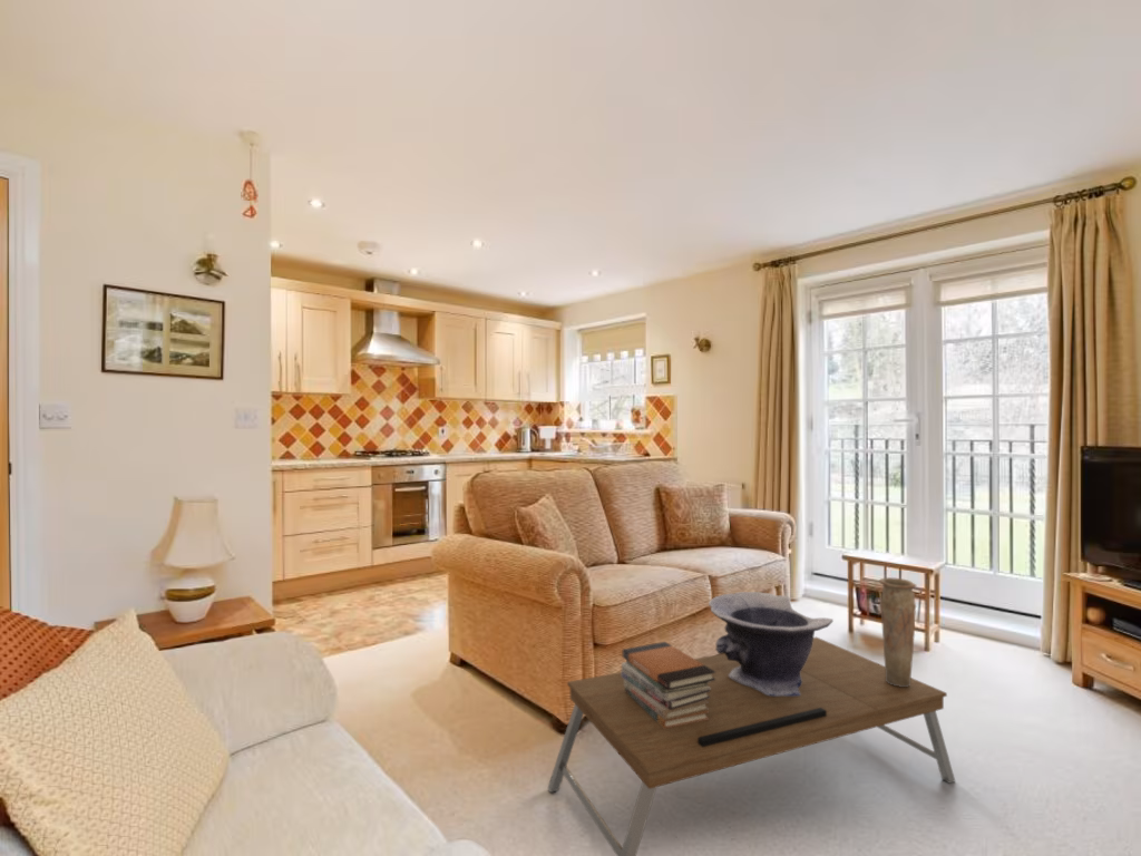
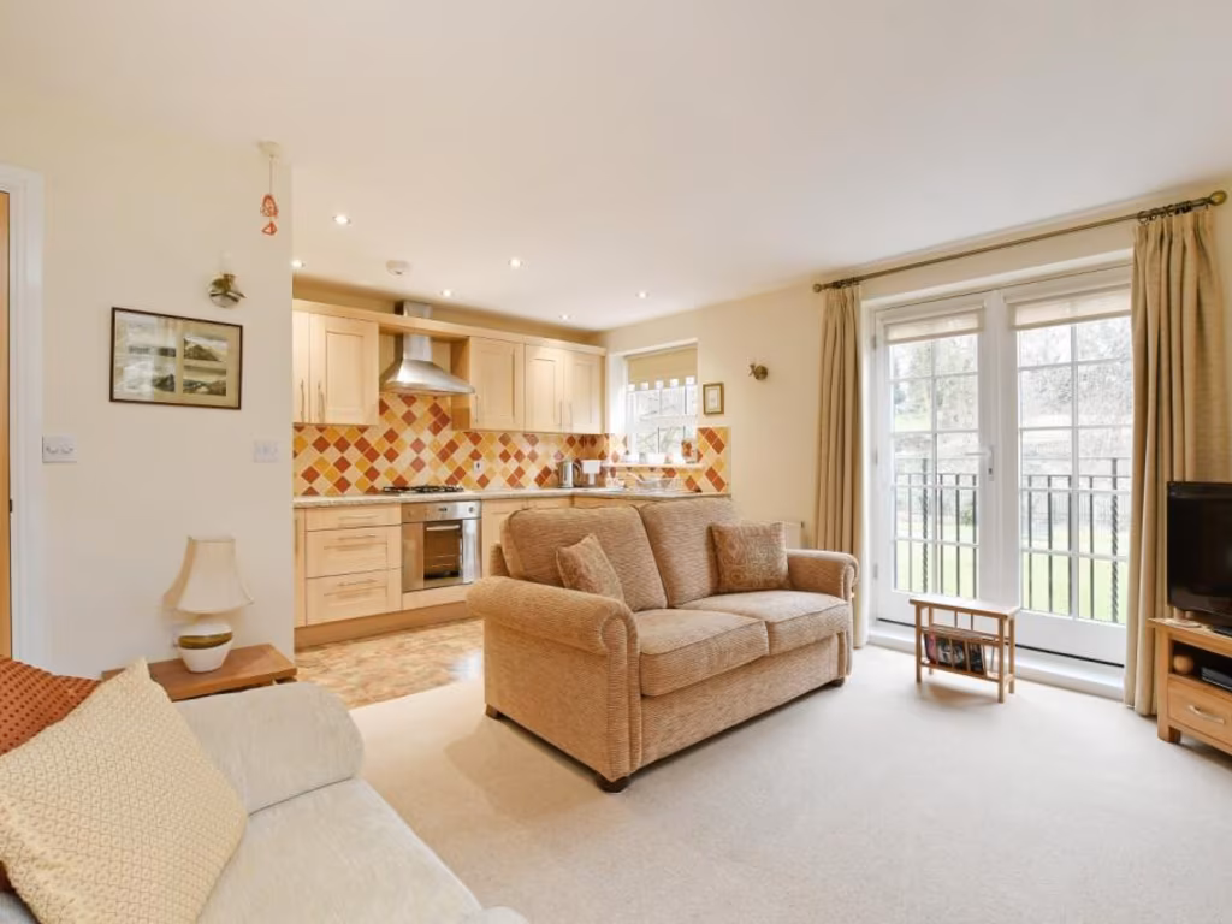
- vase [878,576,917,687]
- coffee table [547,636,956,856]
- decorative bowl [708,591,835,696]
- book stack [621,641,715,729]
